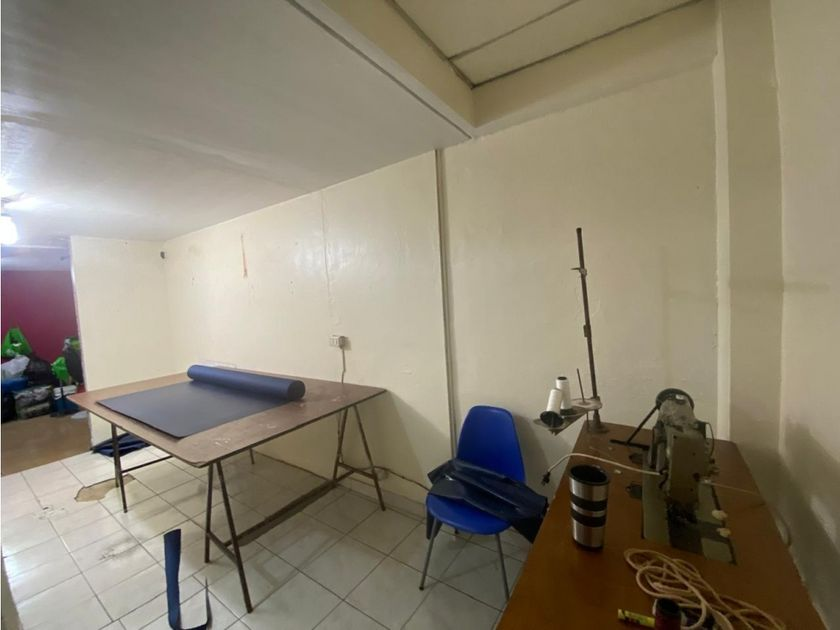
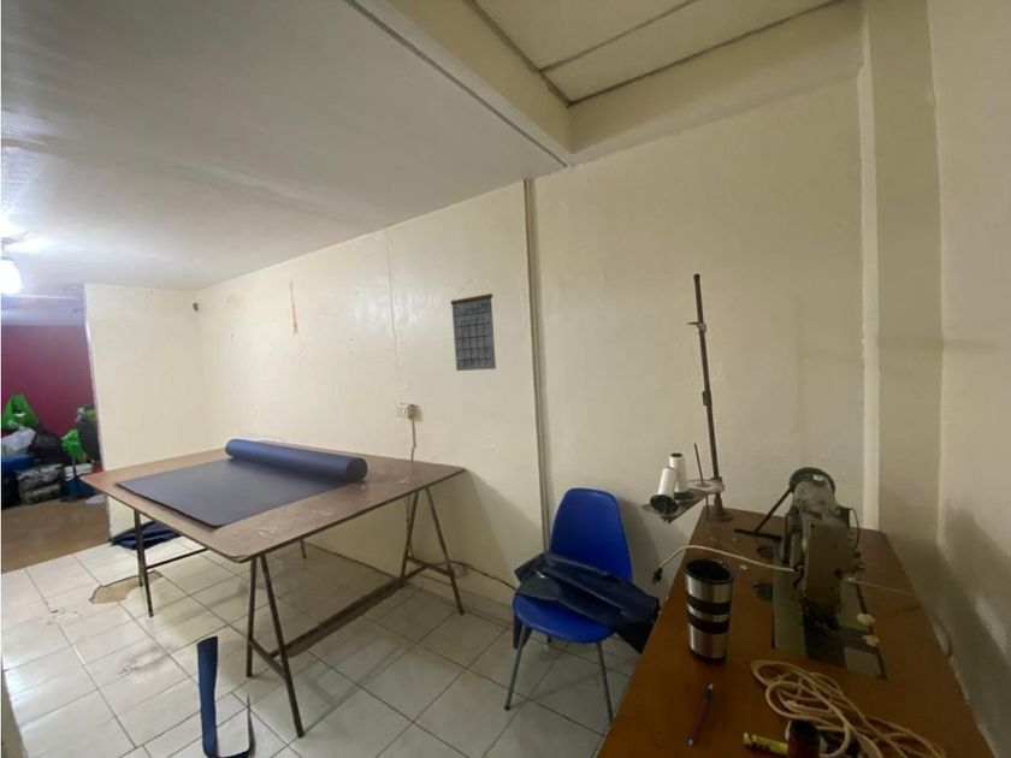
+ calendar [449,279,497,372]
+ pen [687,682,714,746]
